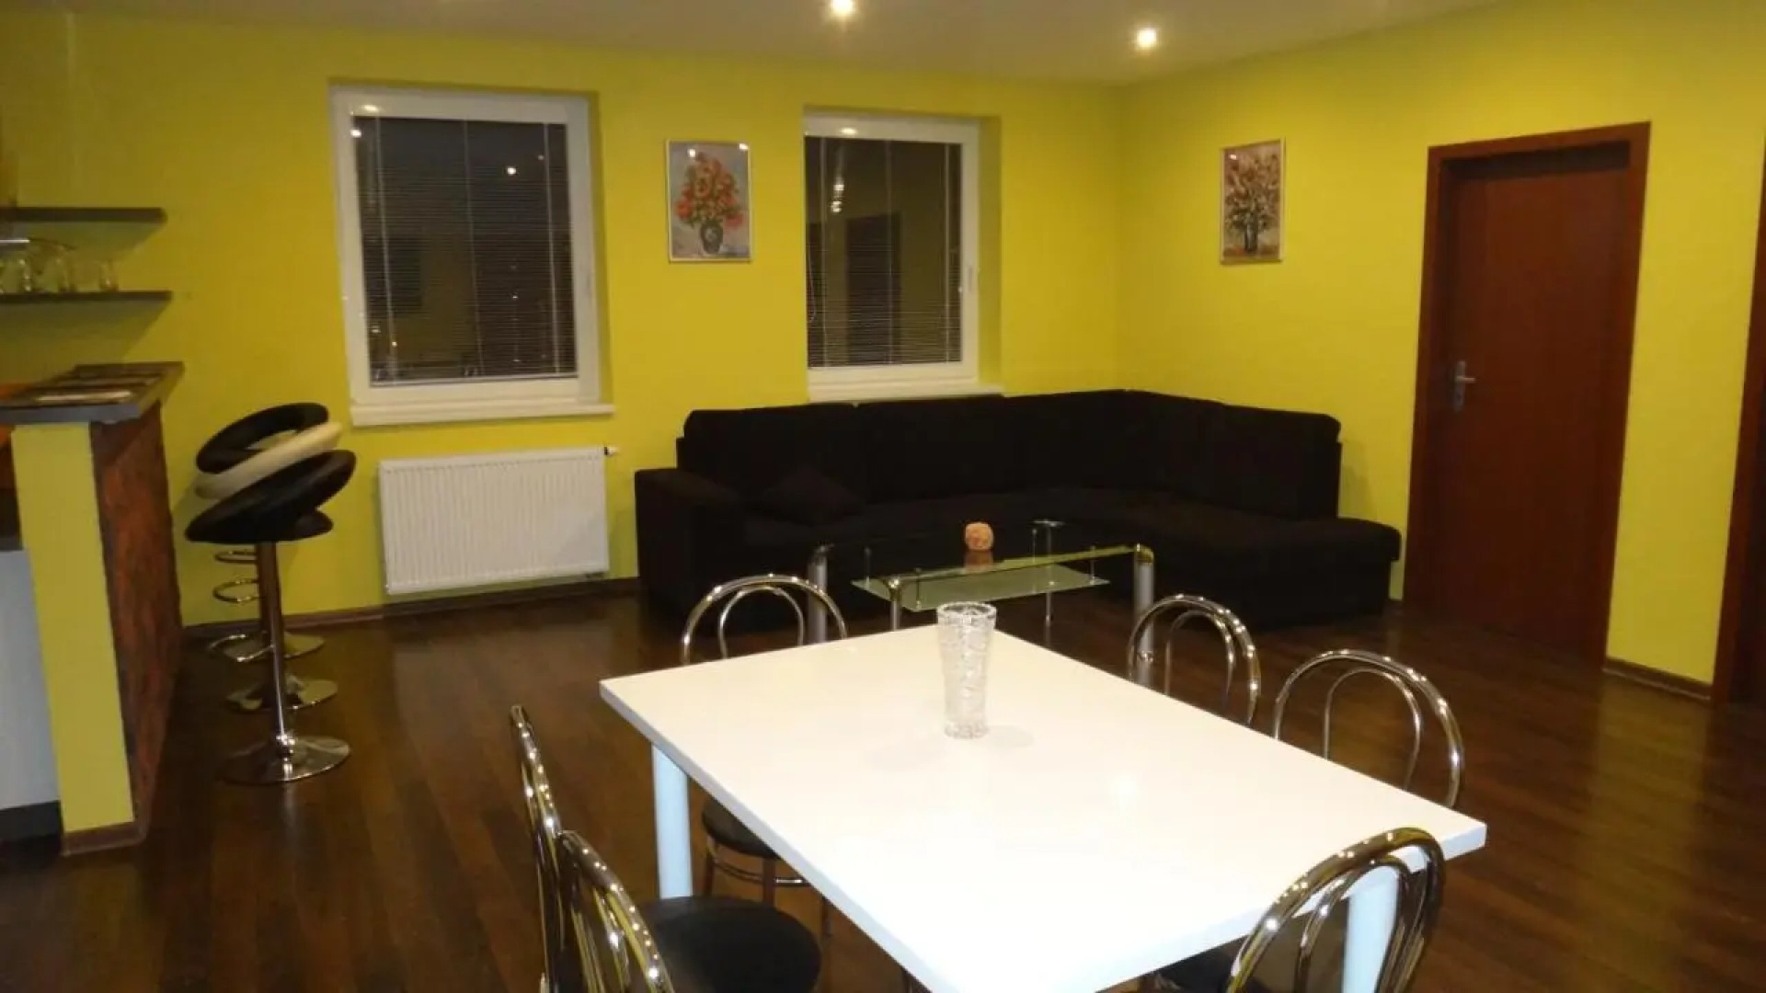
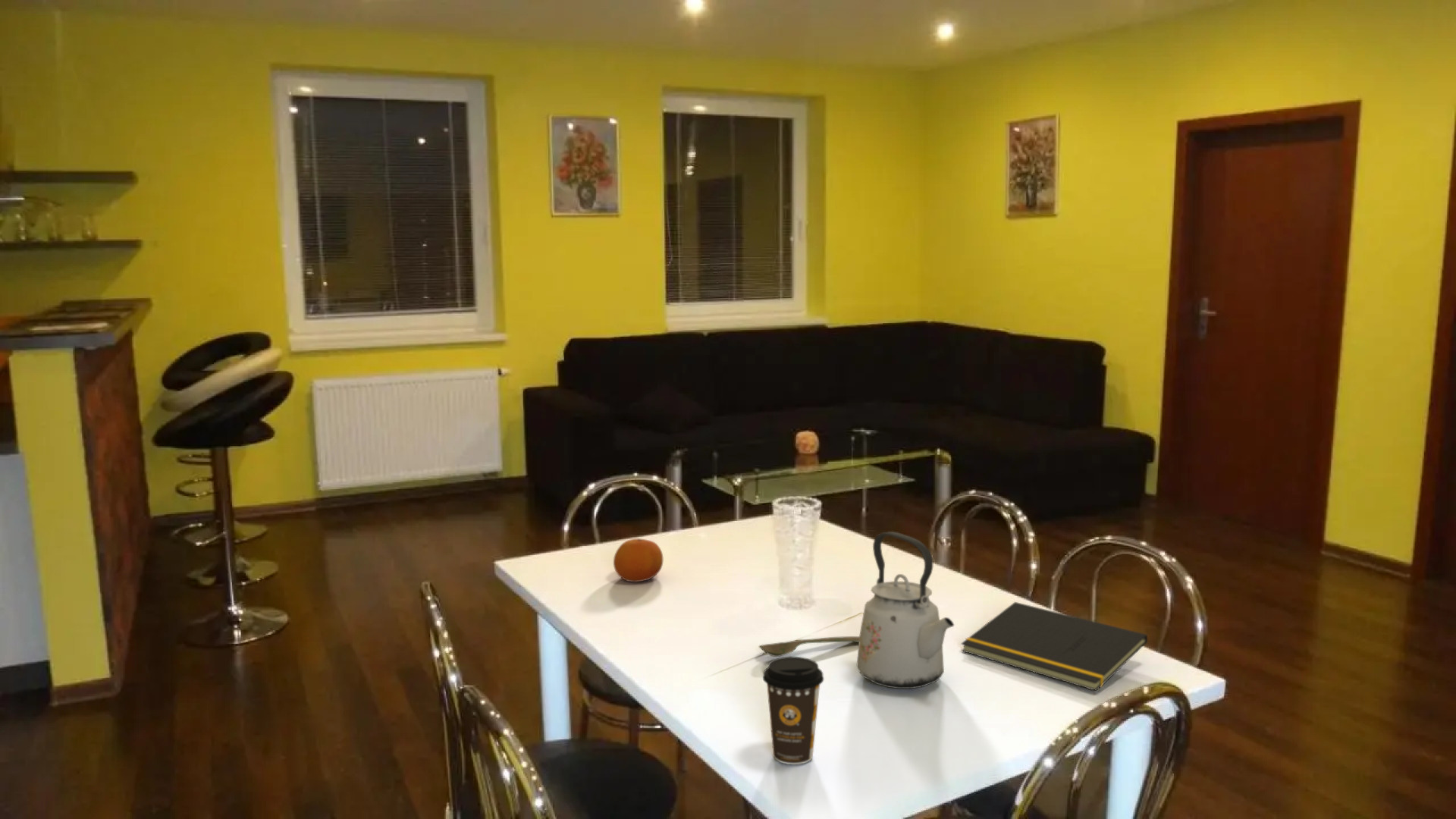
+ coffee cup [762,656,824,765]
+ fruit [613,538,664,583]
+ kettle [855,531,955,689]
+ notepad [960,601,1148,692]
+ spoon [758,635,859,657]
